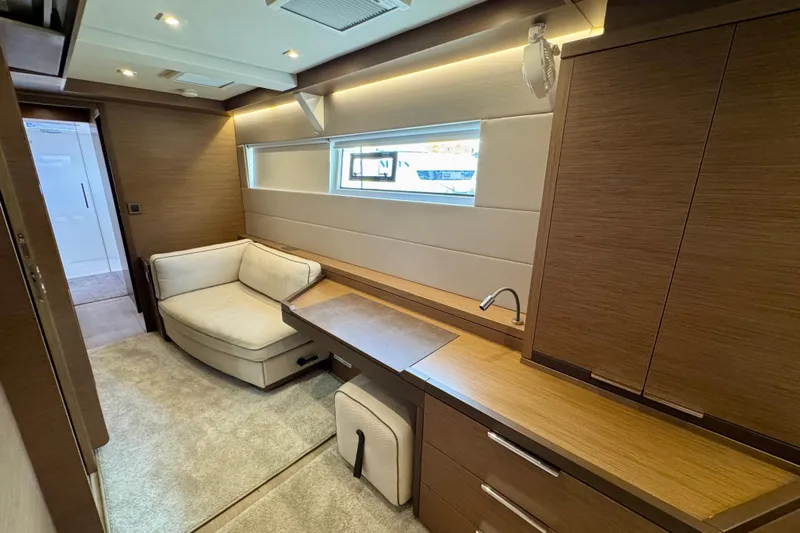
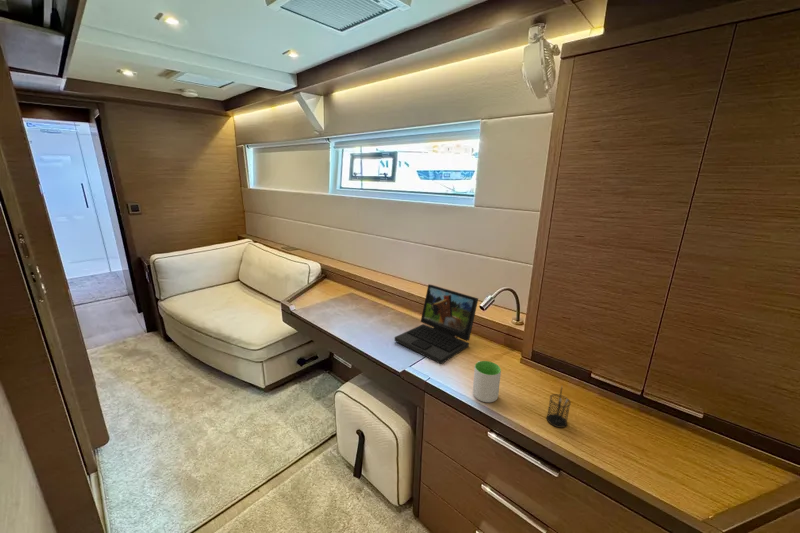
+ mug [472,360,502,403]
+ laptop [394,283,479,365]
+ pencil holder [546,385,572,429]
